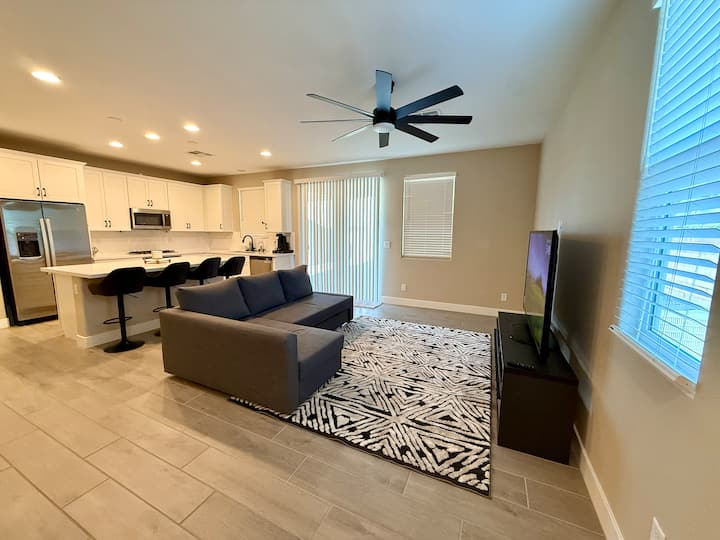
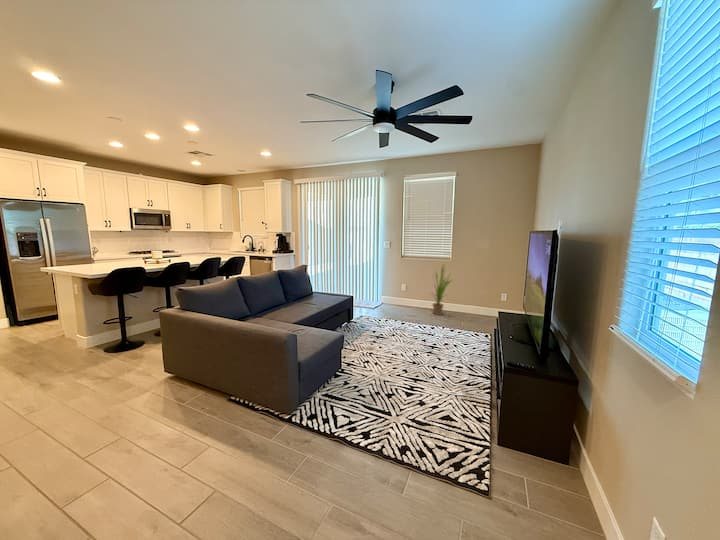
+ house plant [424,261,454,316]
